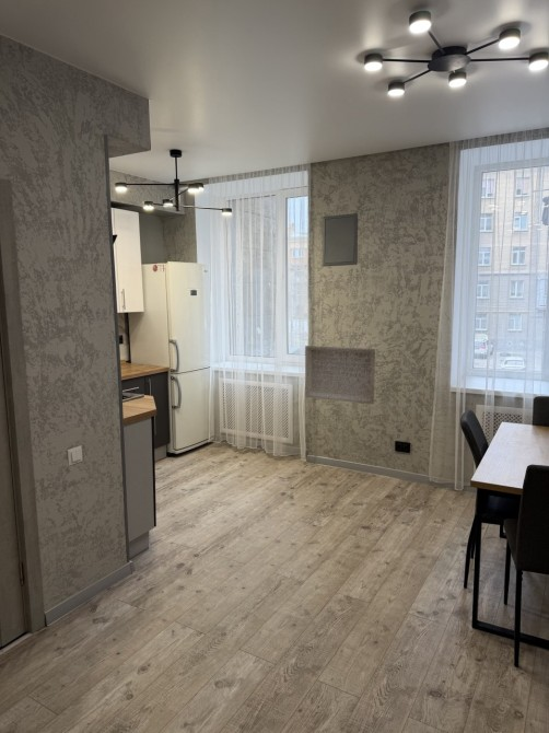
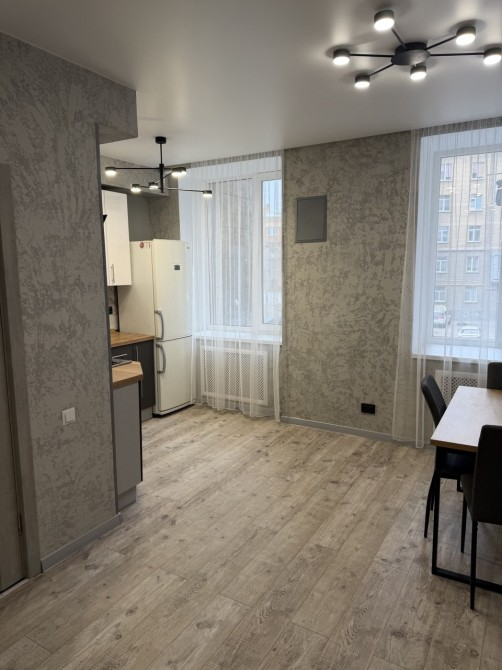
- stone plaque [304,345,376,406]
